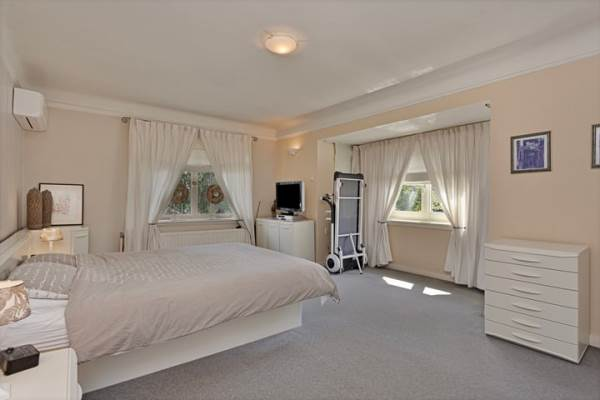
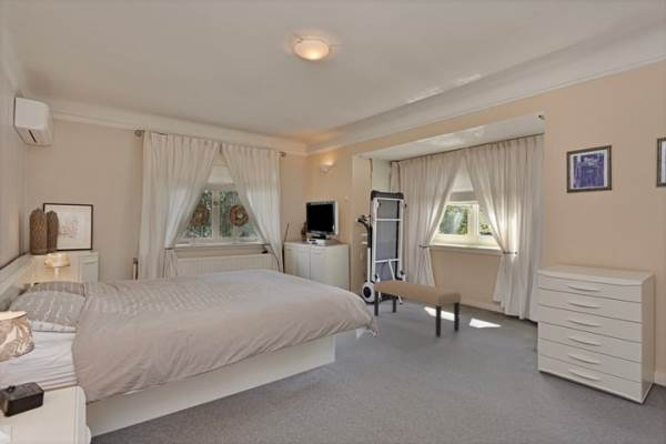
+ bench [372,279,462,337]
